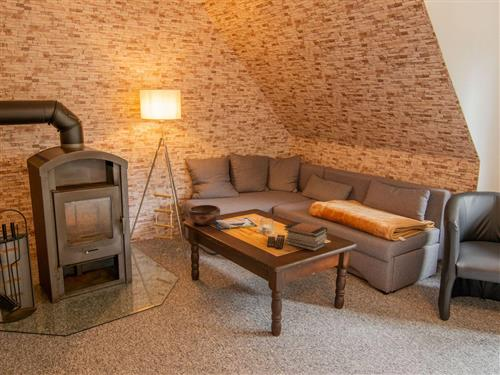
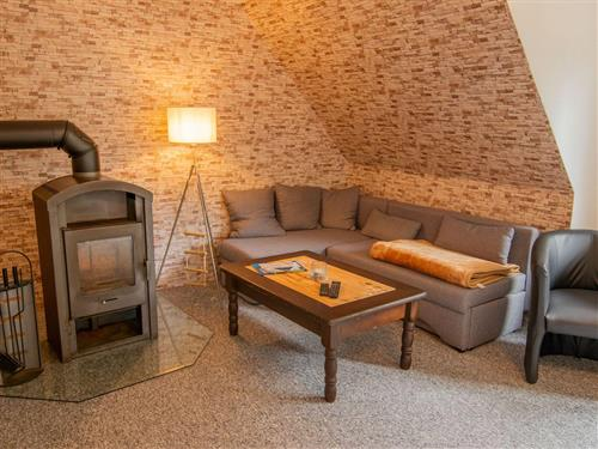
- decorative bowl [187,204,221,226]
- book stack [283,221,328,252]
